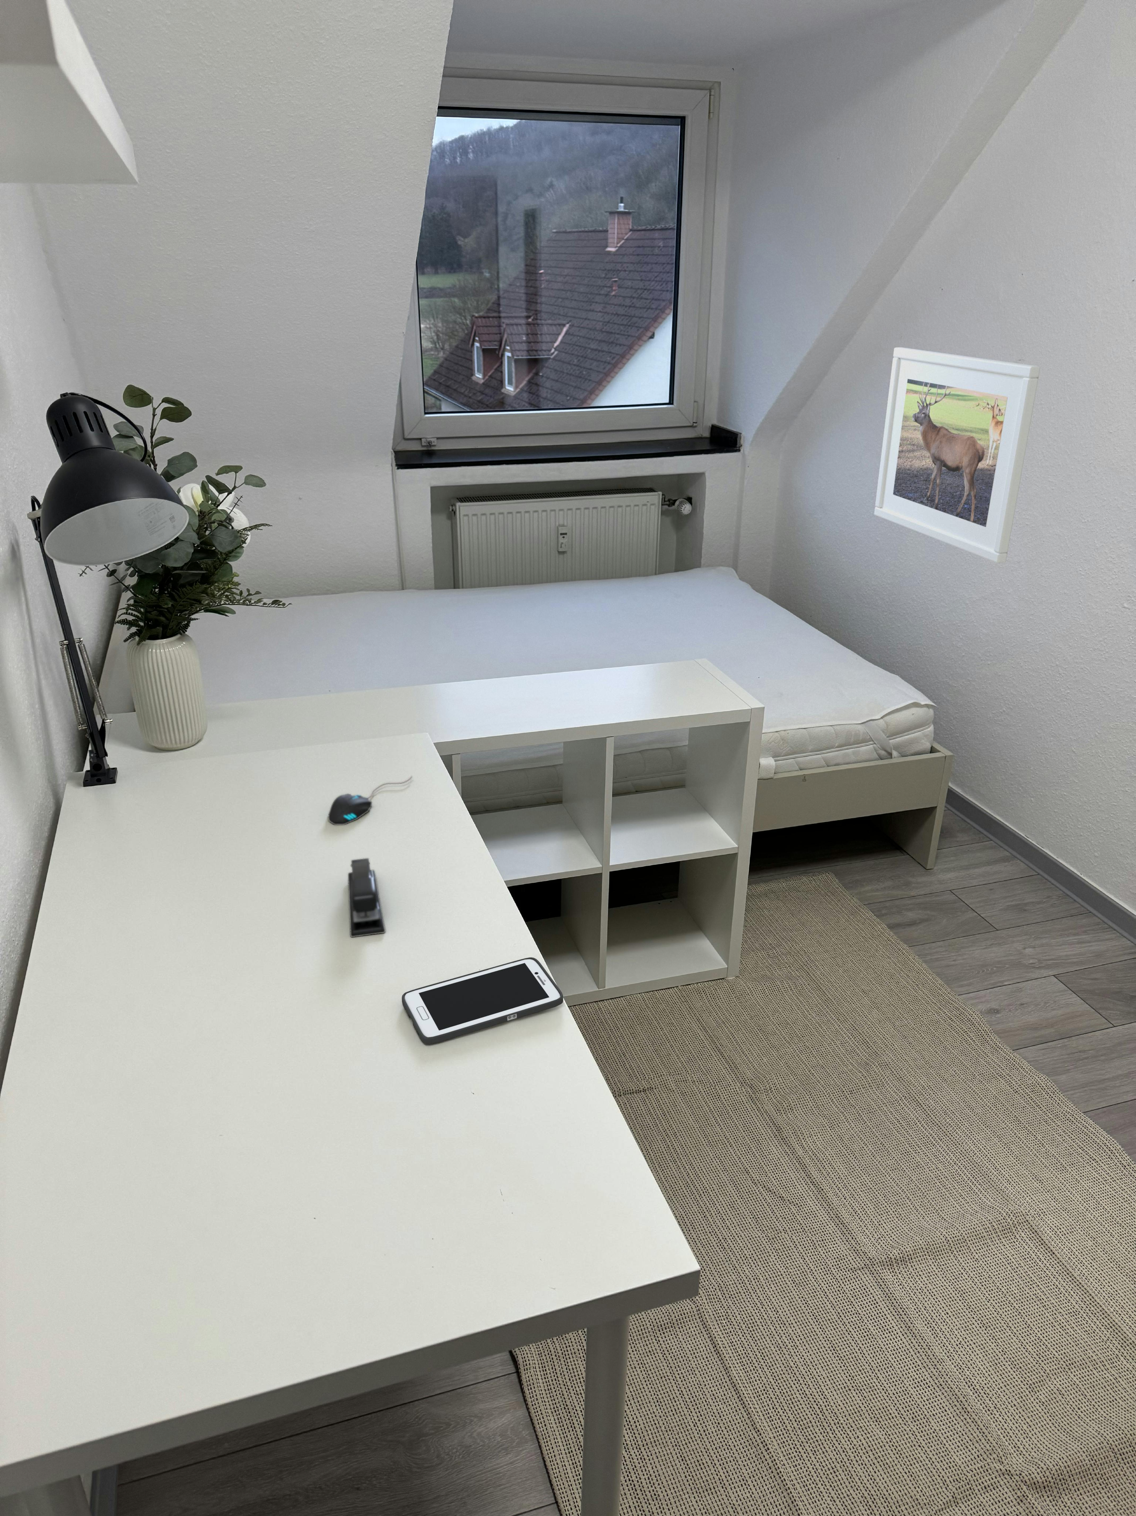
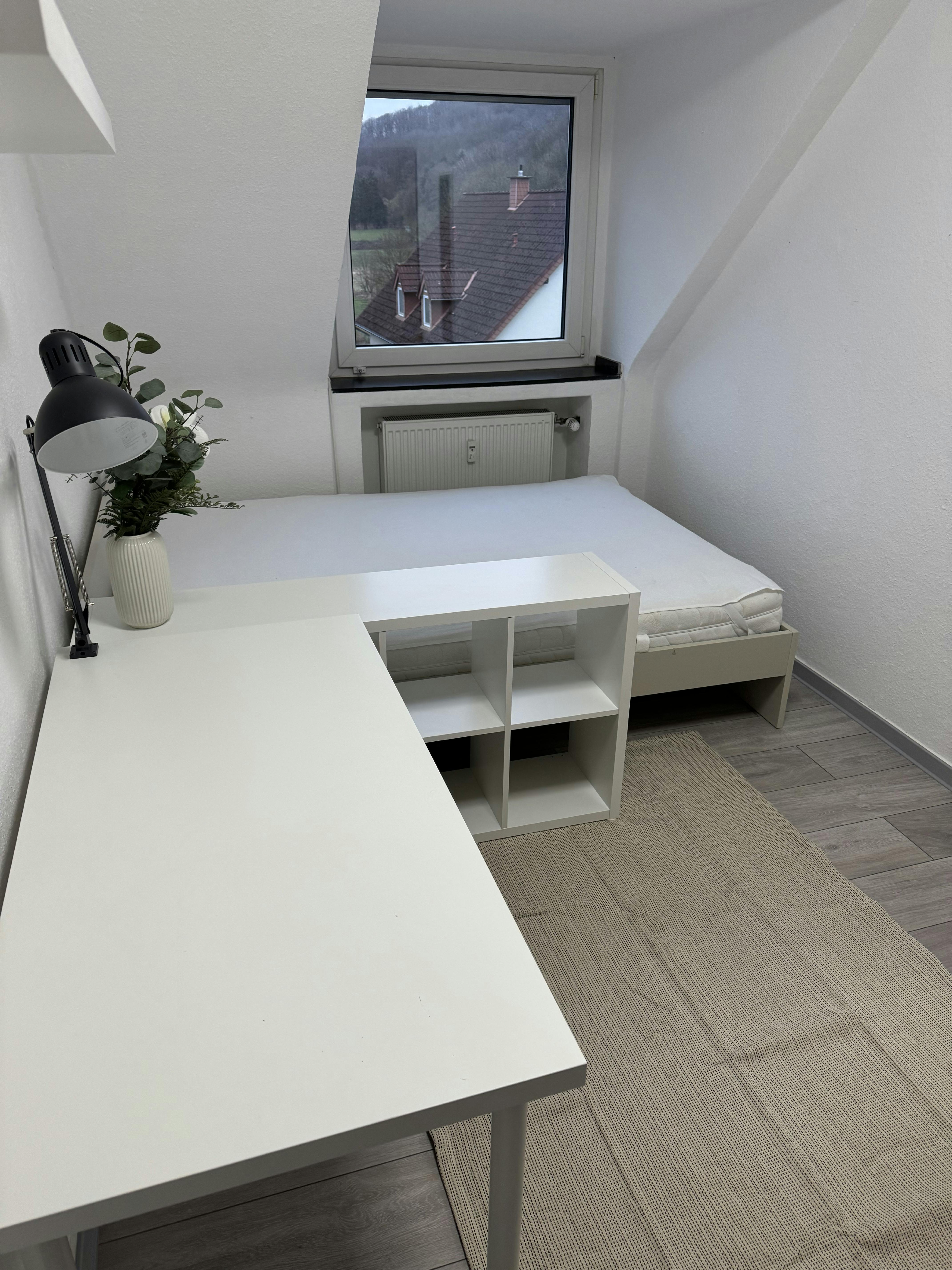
- mouse [328,776,413,825]
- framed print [873,347,1041,563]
- cell phone [401,957,563,1044]
- stapler [347,857,385,937]
